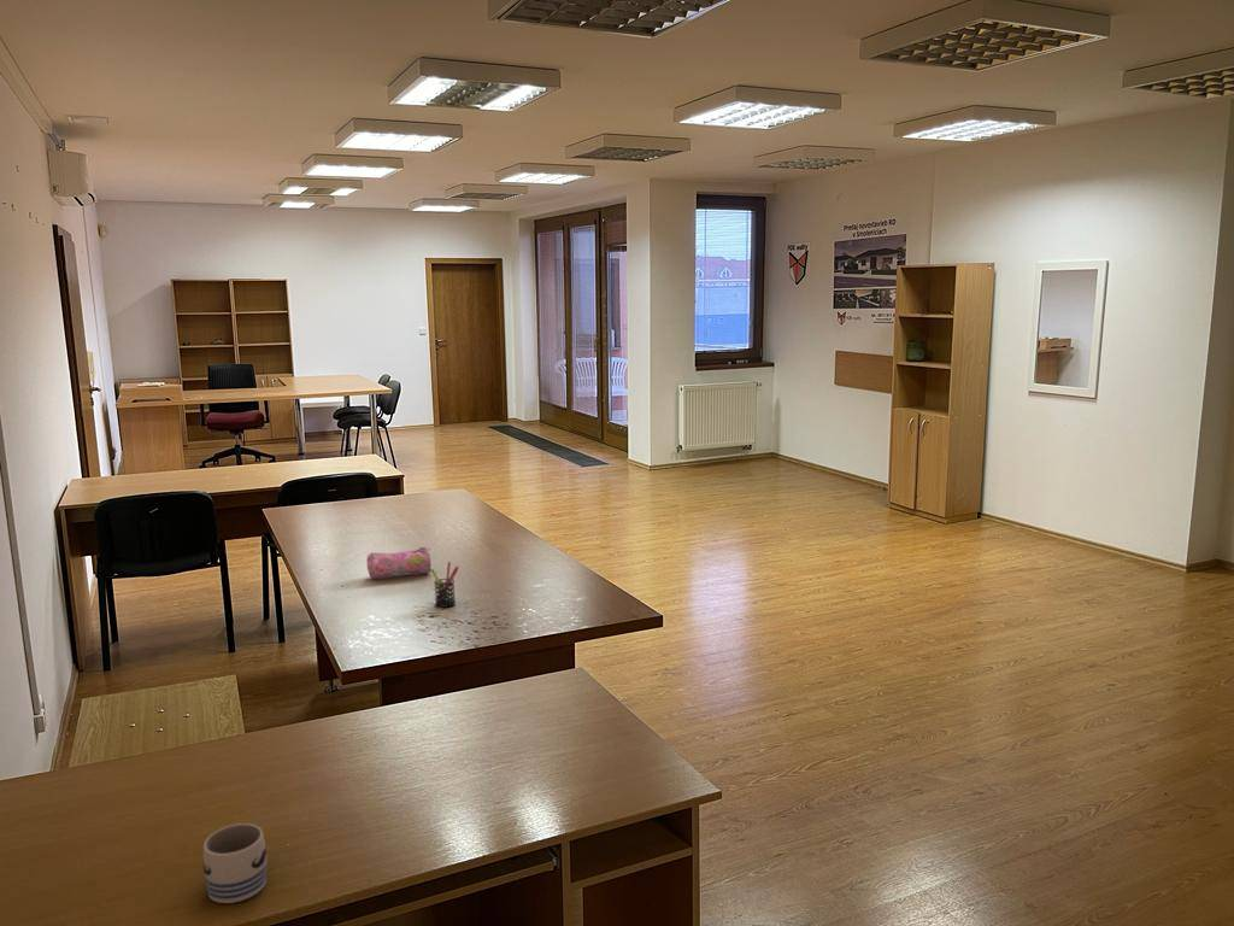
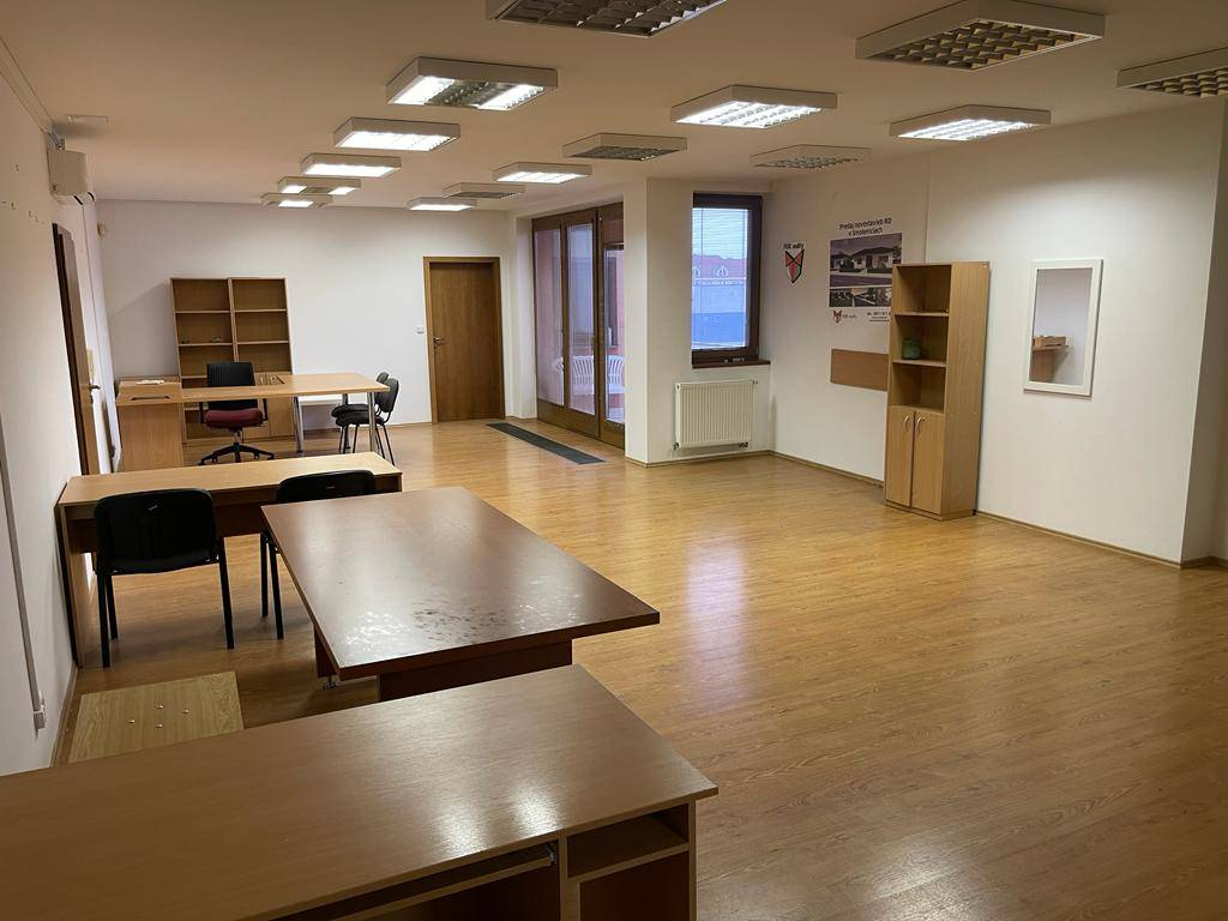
- mug [202,822,269,904]
- pen holder [430,561,460,609]
- pencil case [366,546,433,580]
